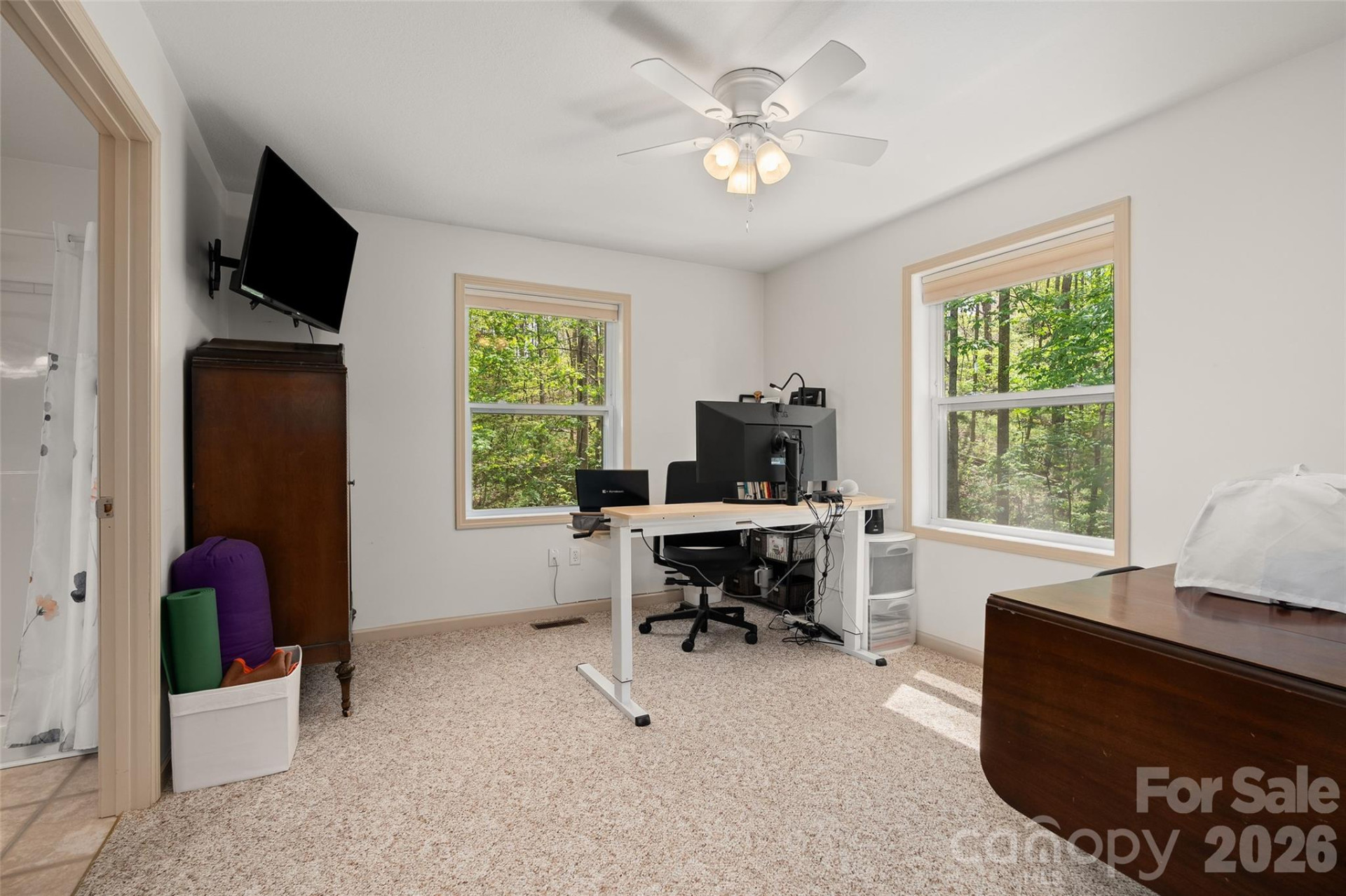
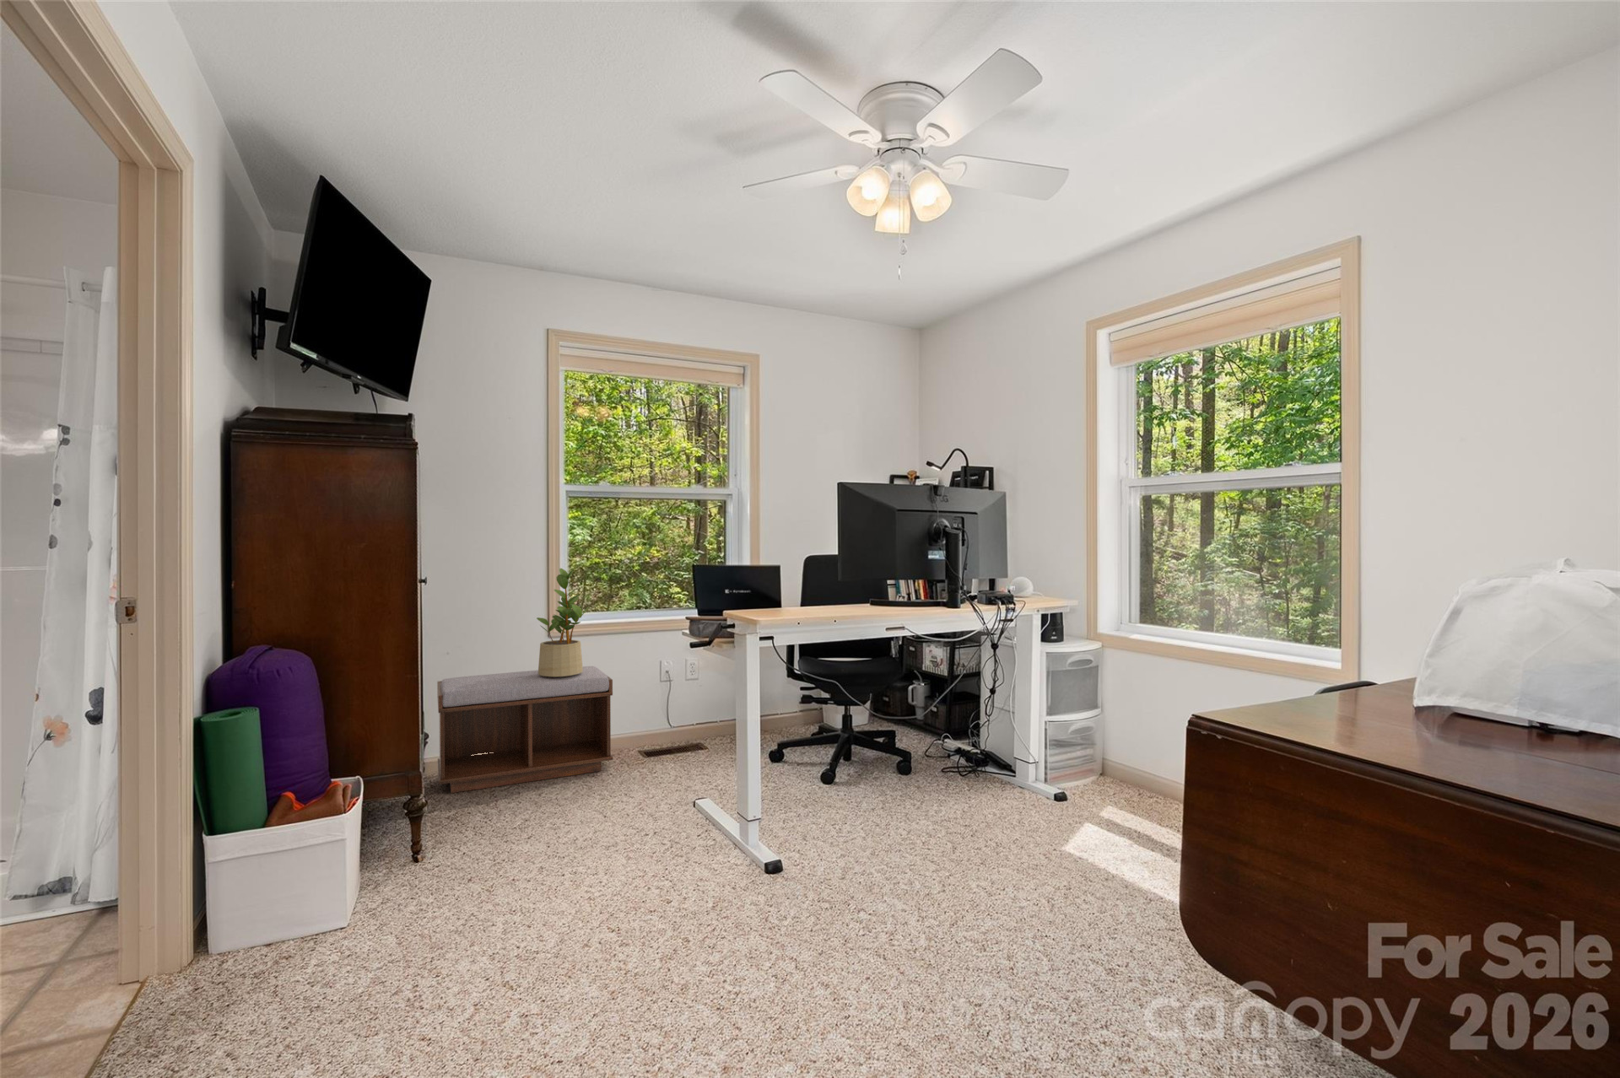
+ bench [436,665,614,794]
+ potted plant [536,568,591,677]
